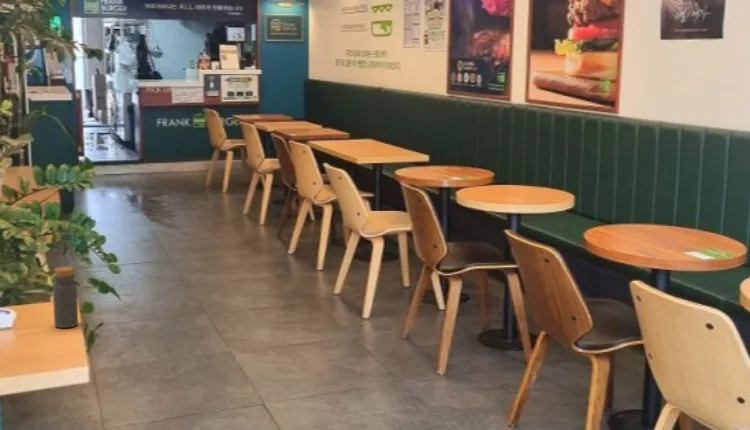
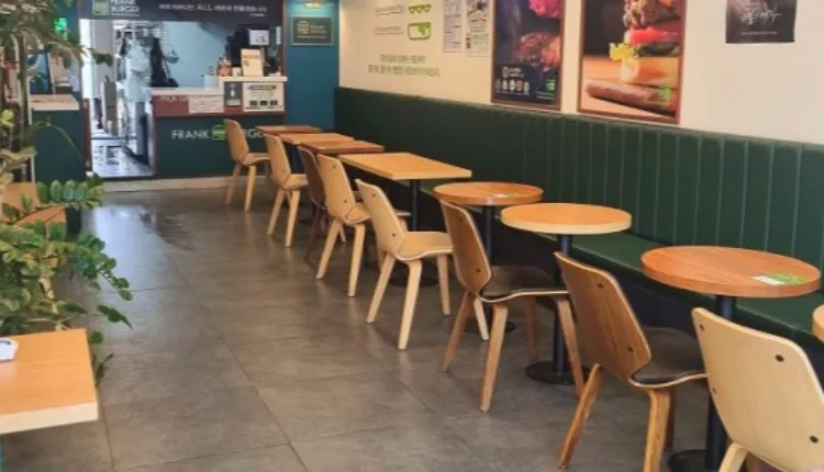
- bottle [52,266,79,329]
